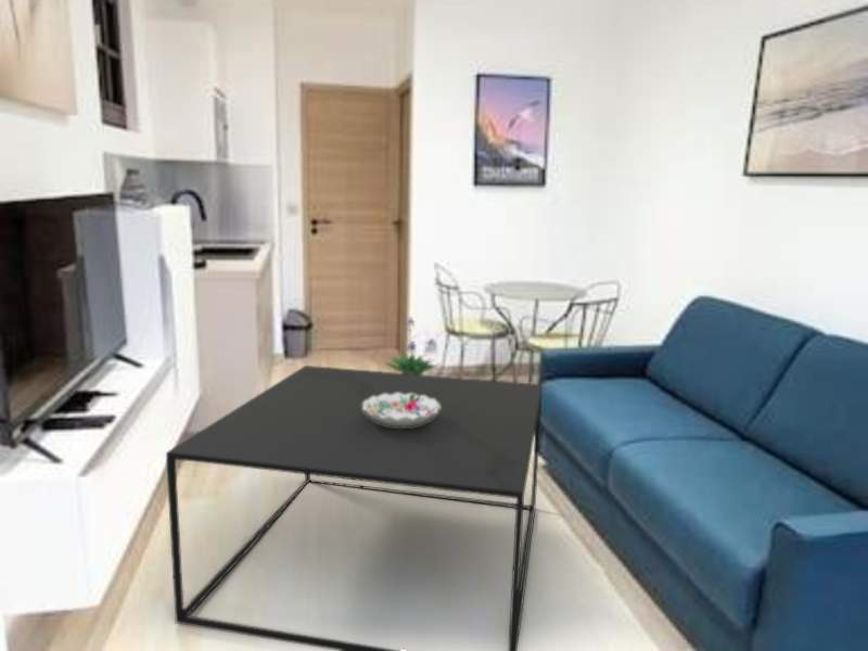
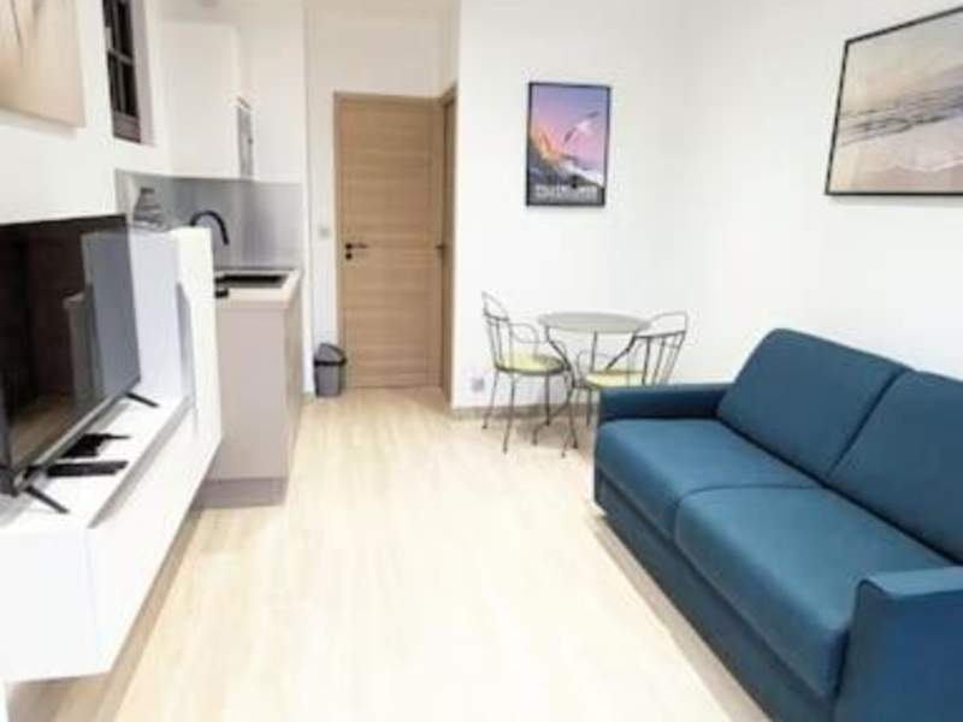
- potted plant [384,316,442,375]
- coffee table [165,365,544,651]
- decorative bowl [362,393,441,427]
